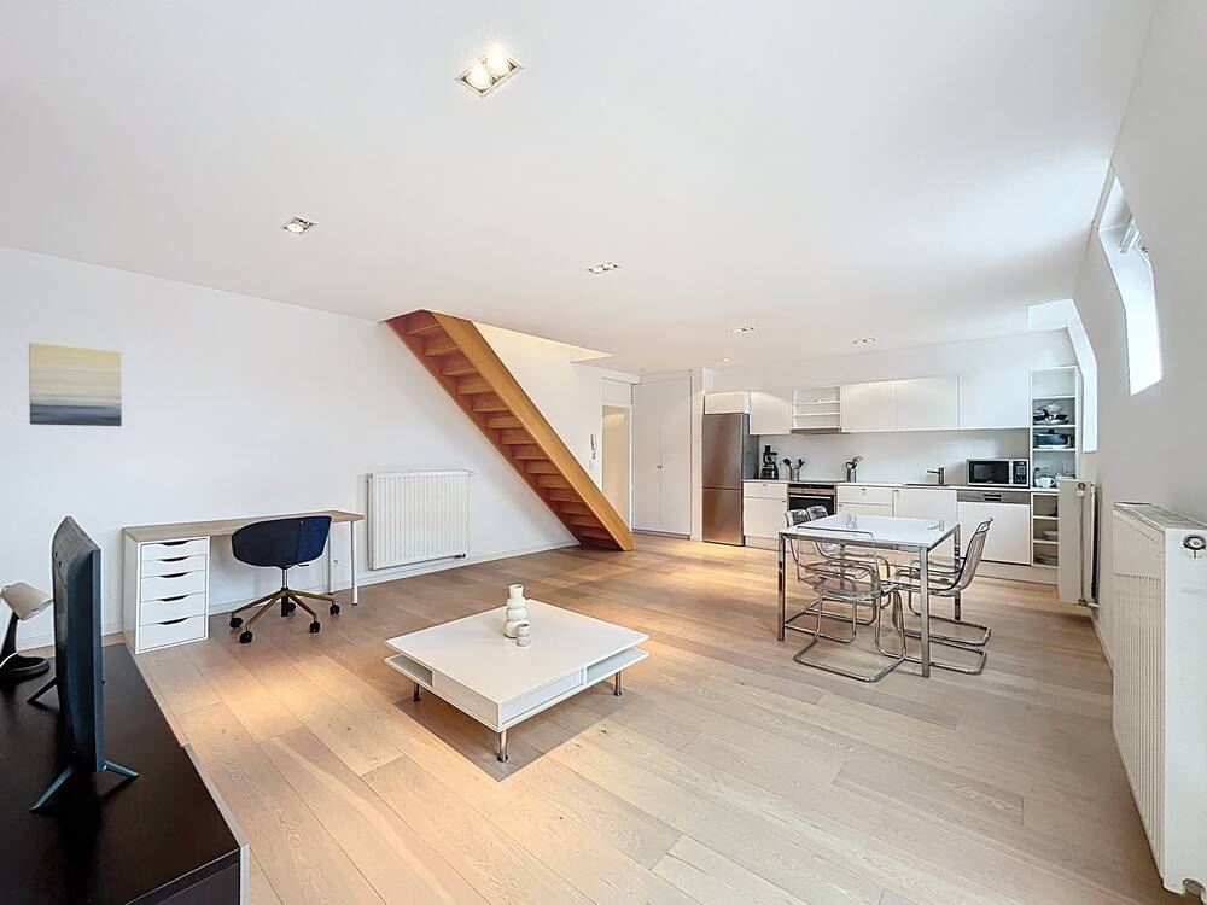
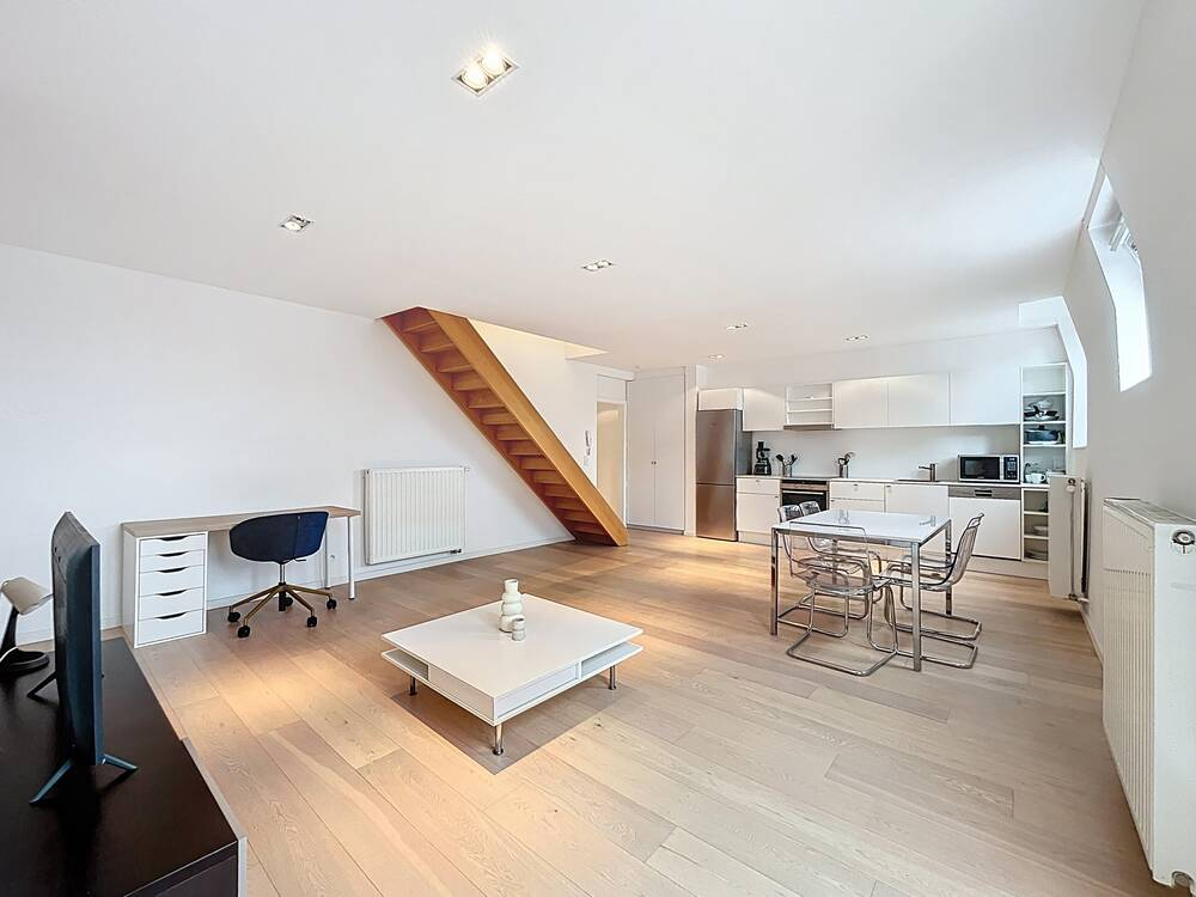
- wall art [28,341,123,427]
